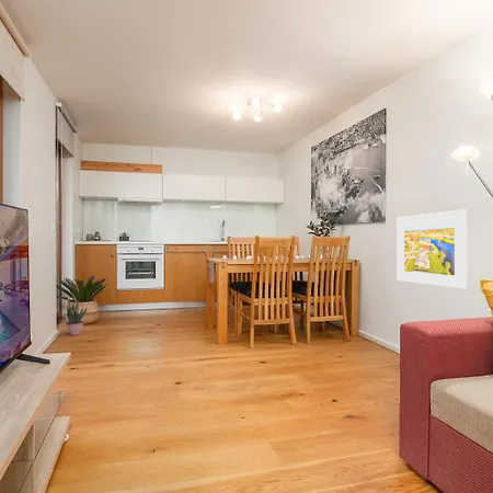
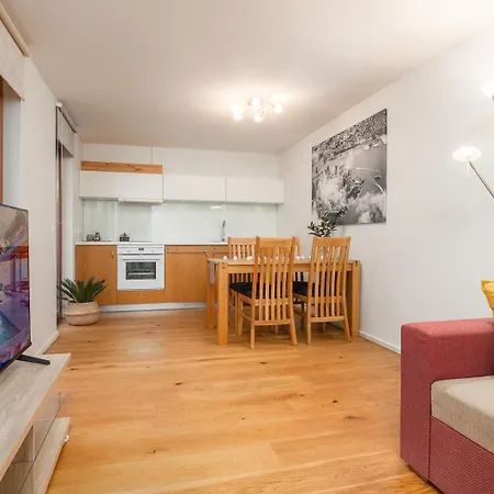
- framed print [395,208,468,290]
- potted plant [65,300,89,336]
